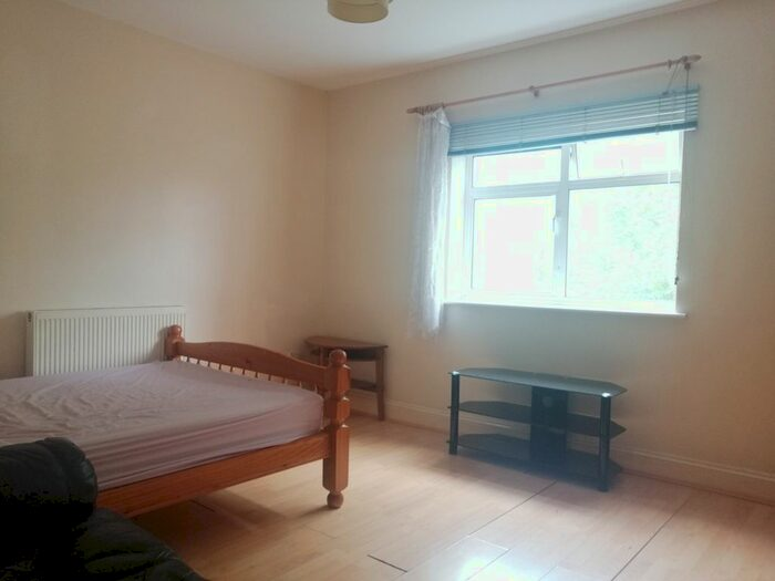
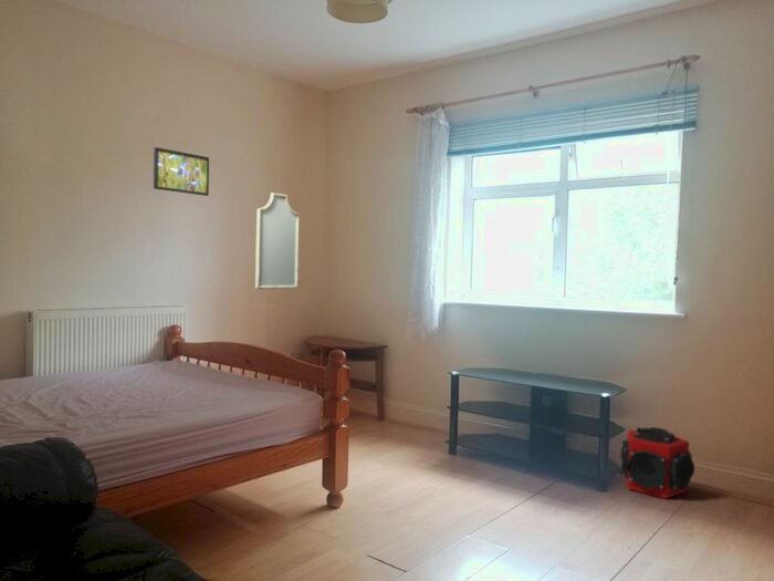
+ speaker [619,426,695,500]
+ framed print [153,146,210,197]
+ home mirror [254,191,301,290]
